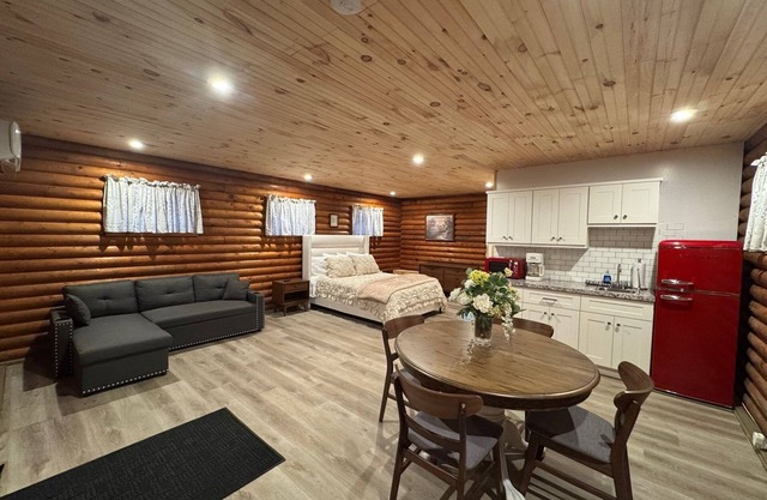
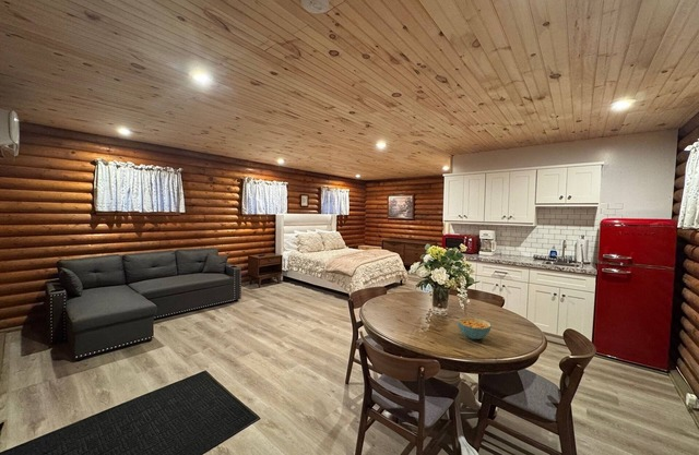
+ cereal bowl [457,316,493,340]
